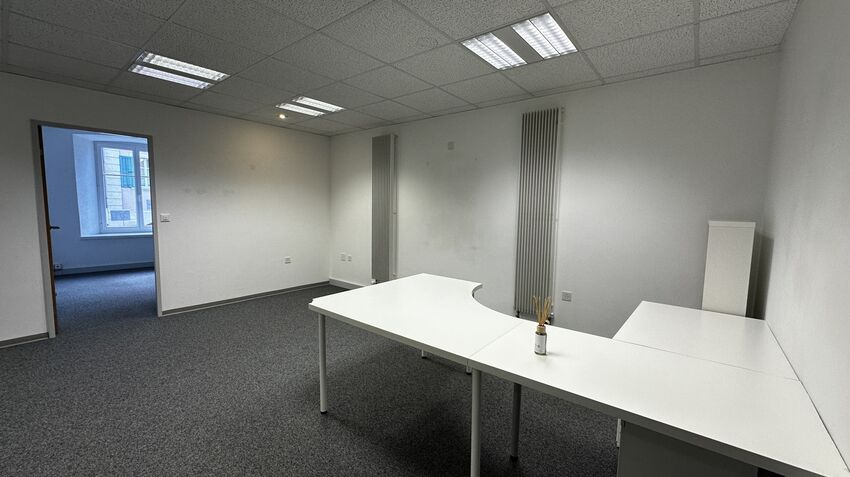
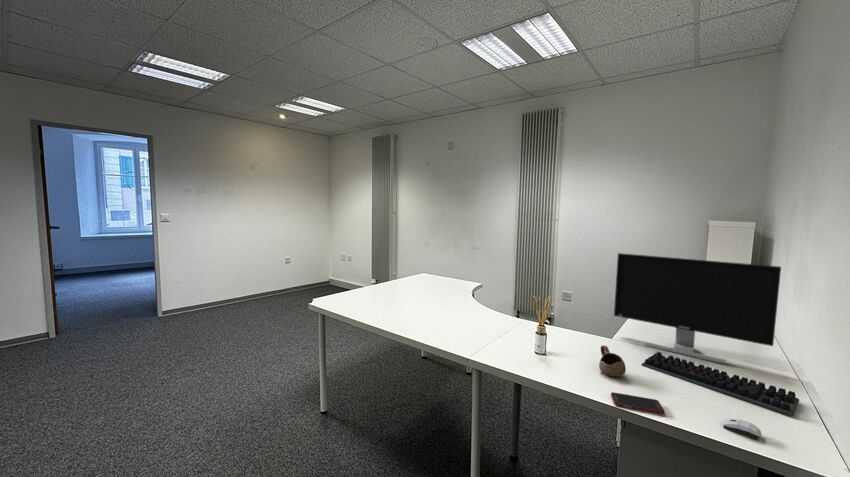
+ monitor [613,252,782,365]
+ cell phone [610,391,666,415]
+ computer mouse [723,418,762,441]
+ cup [598,344,627,377]
+ computer keyboard [640,351,801,417]
